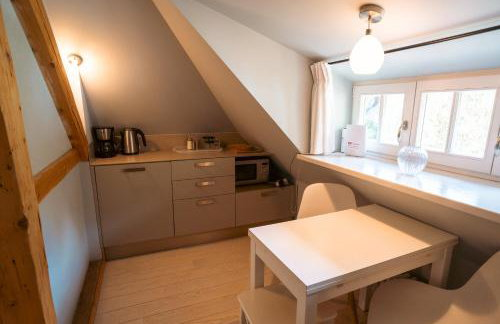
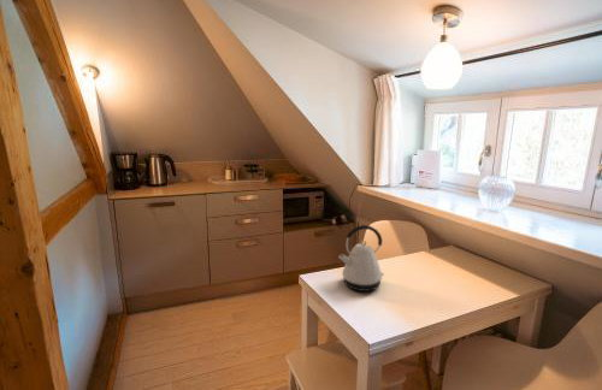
+ kettle [337,224,385,292]
